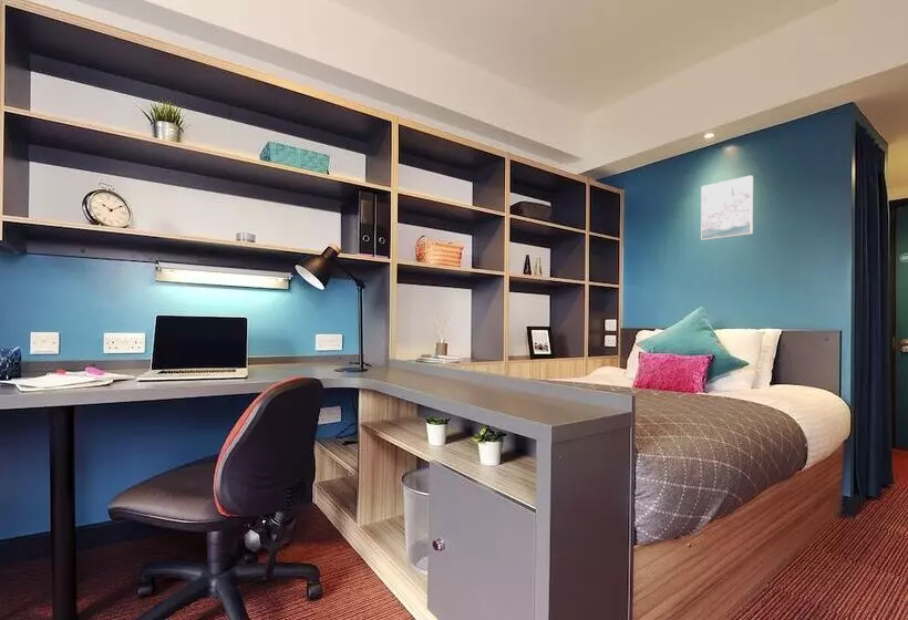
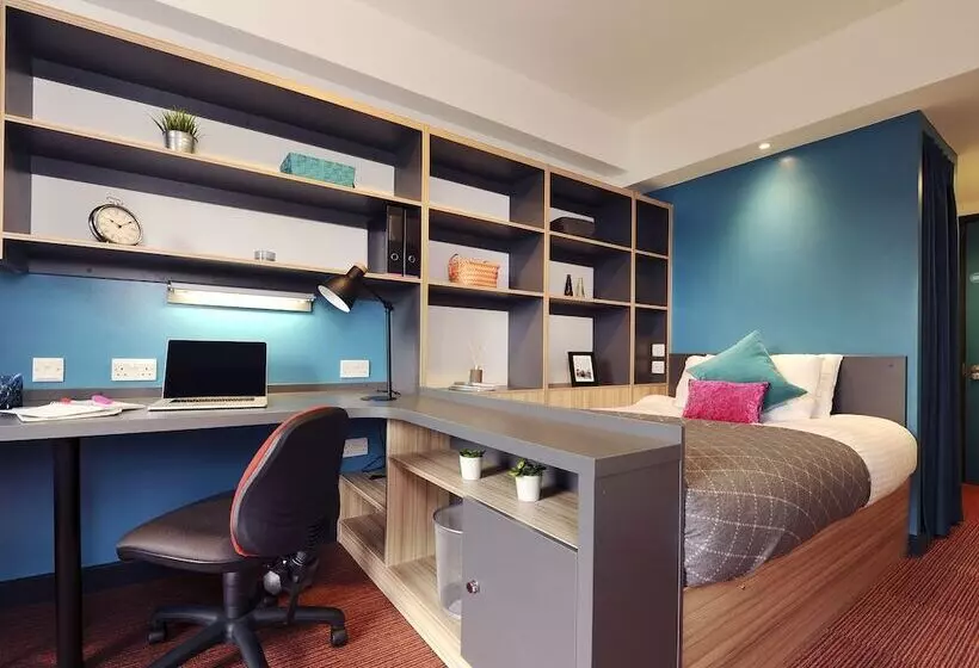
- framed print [700,175,754,241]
